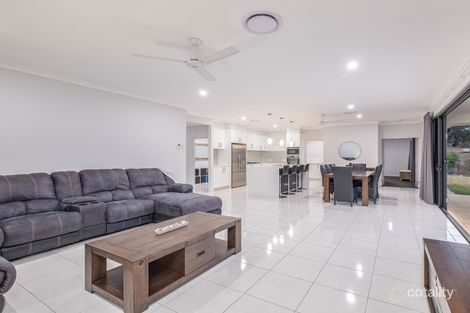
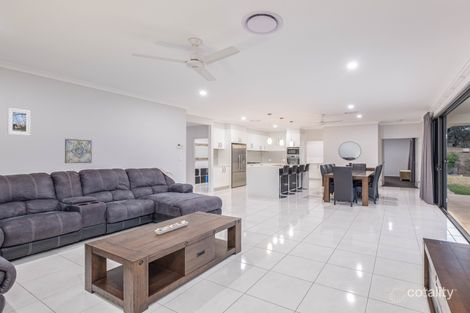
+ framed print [7,107,32,137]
+ wall art [64,138,93,164]
